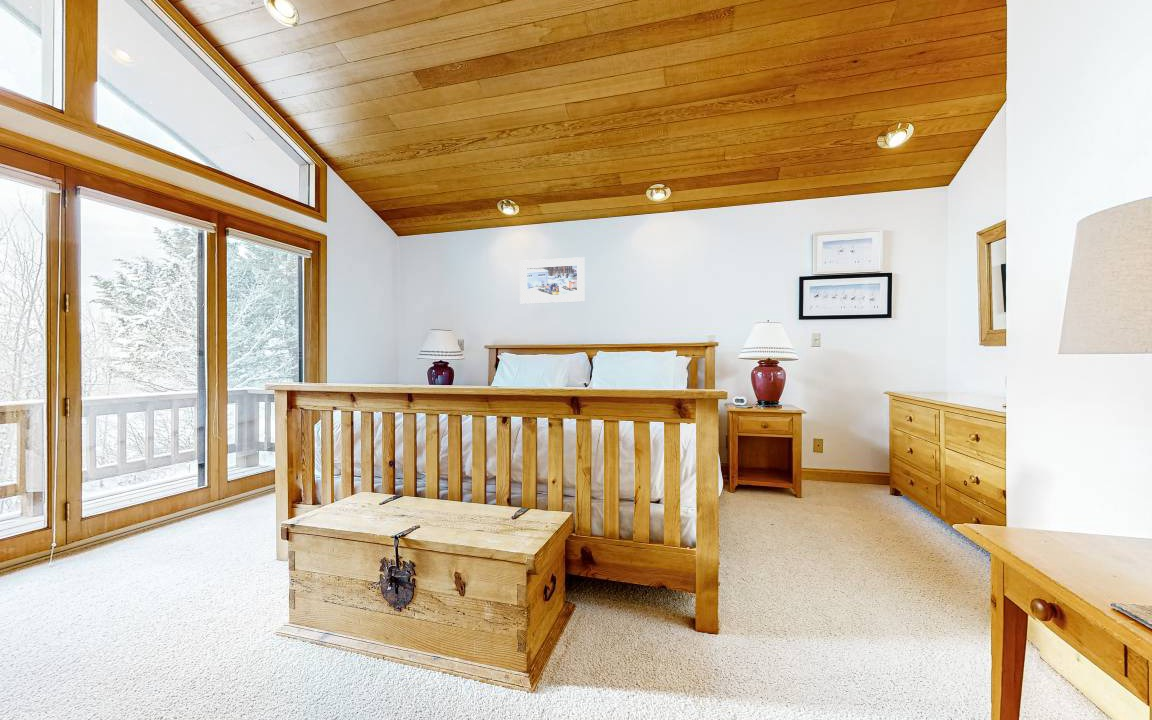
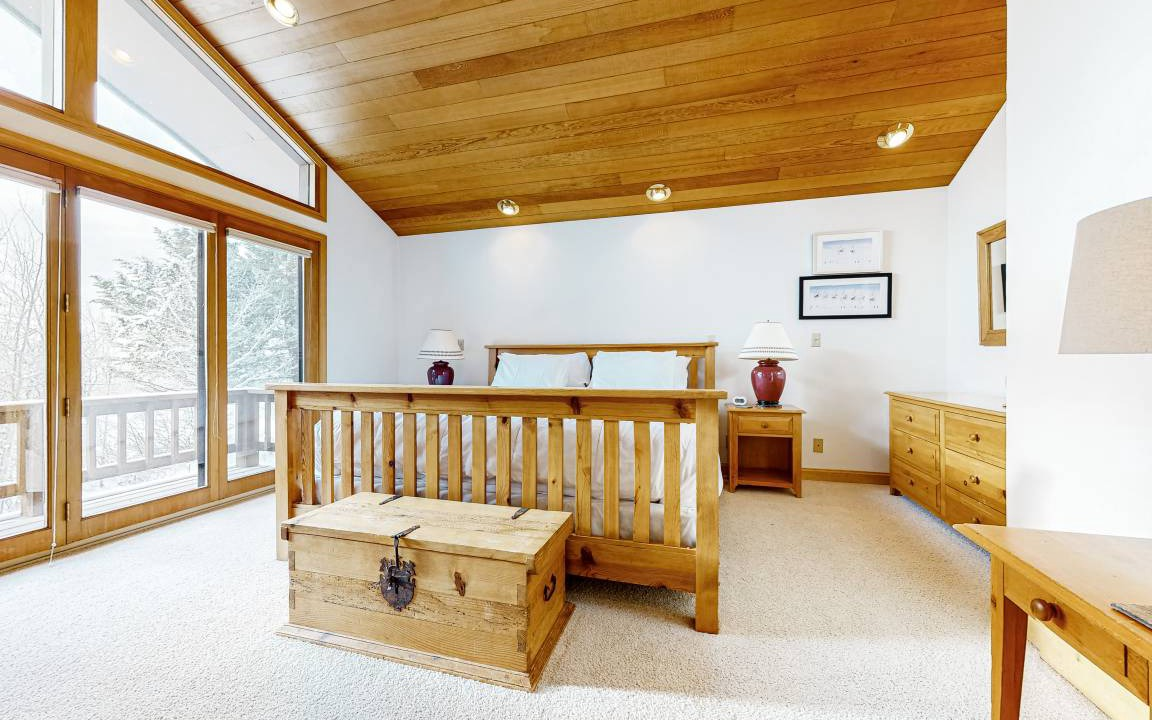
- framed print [519,256,586,305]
